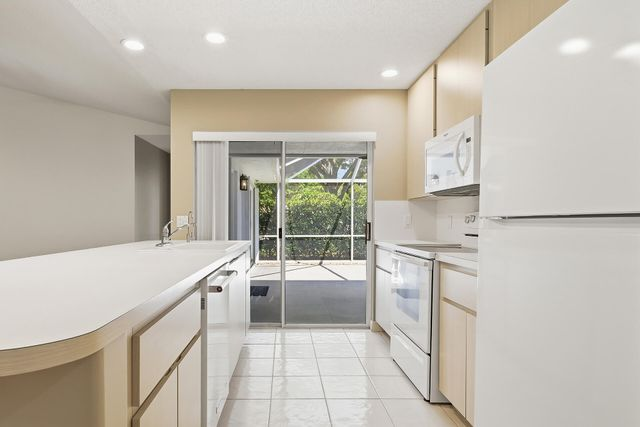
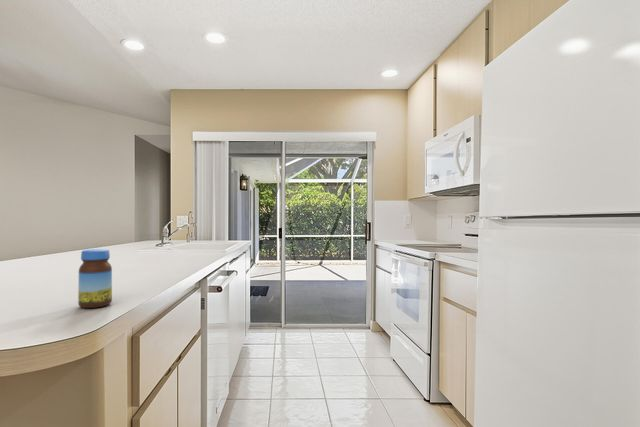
+ jar [77,248,113,309]
